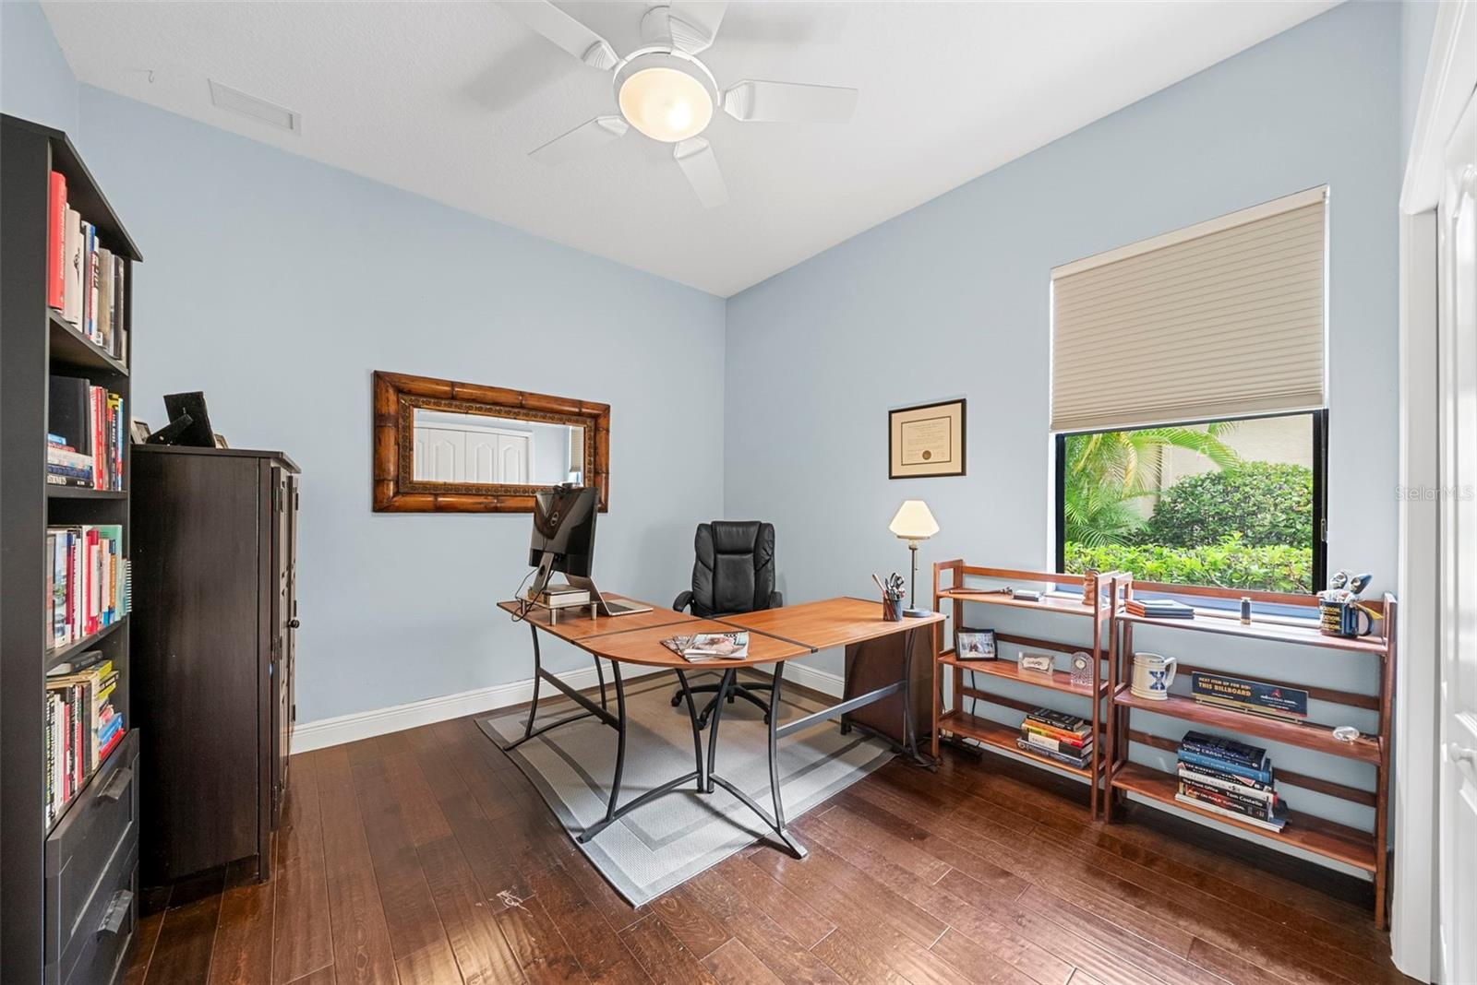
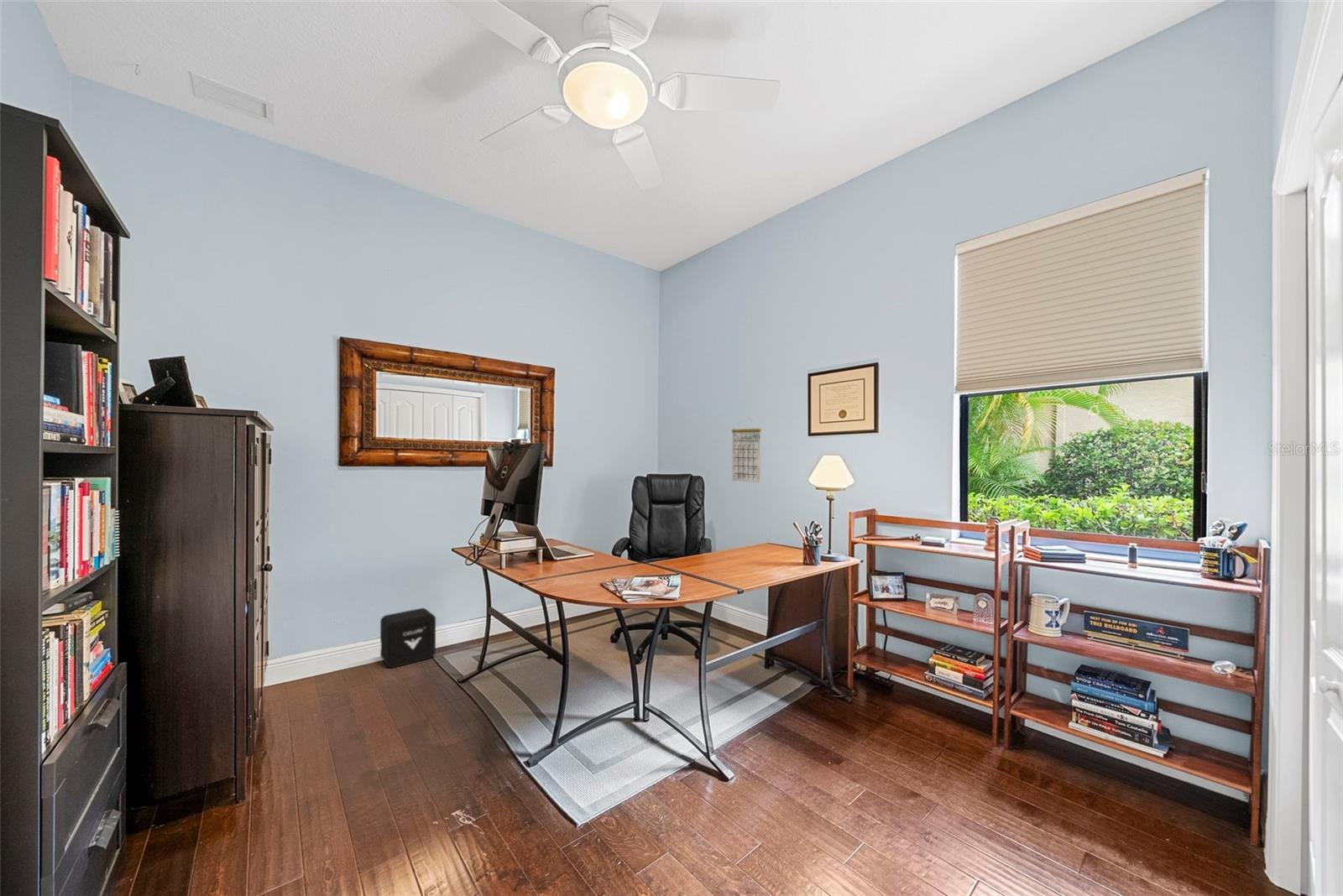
+ calendar [731,418,762,483]
+ air purifier [379,607,436,669]
